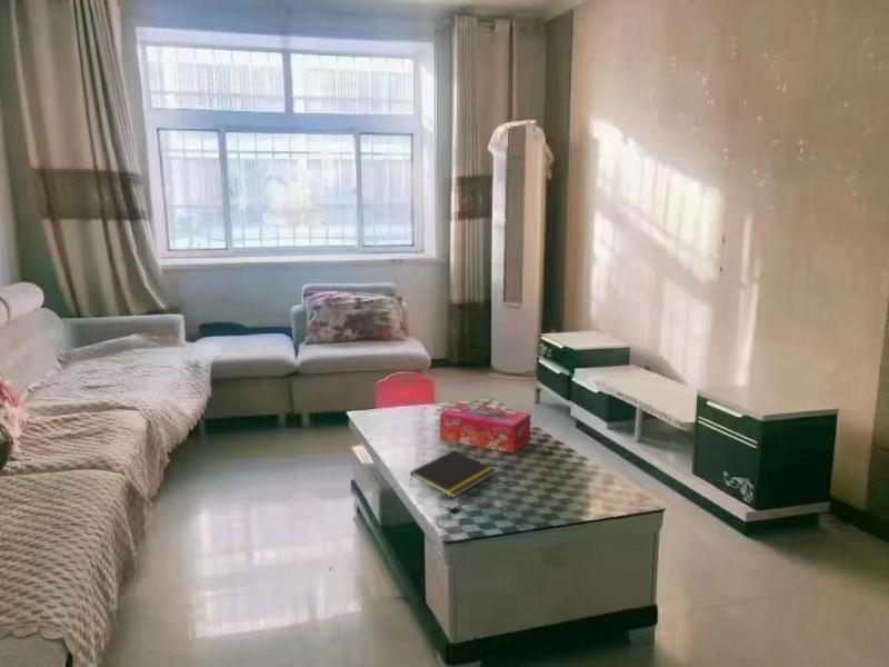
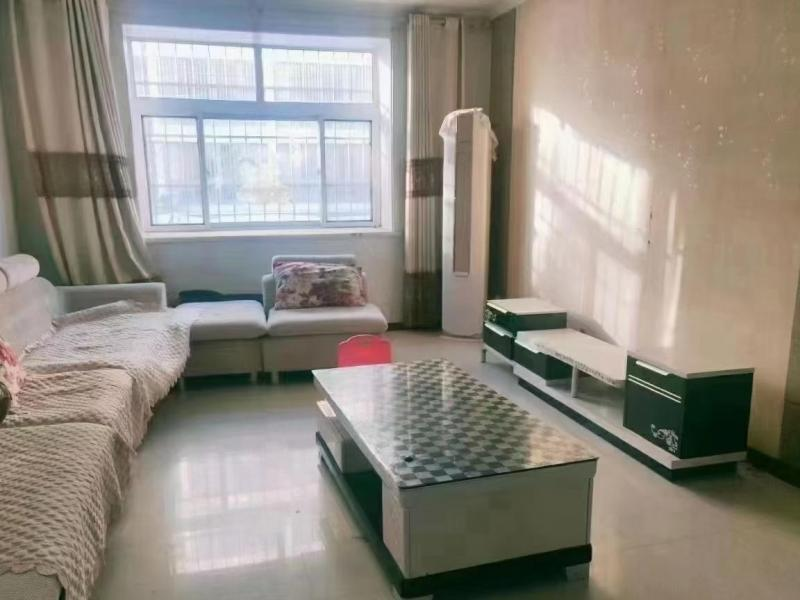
- tissue box [439,402,532,455]
- notepad [409,449,497,499]
